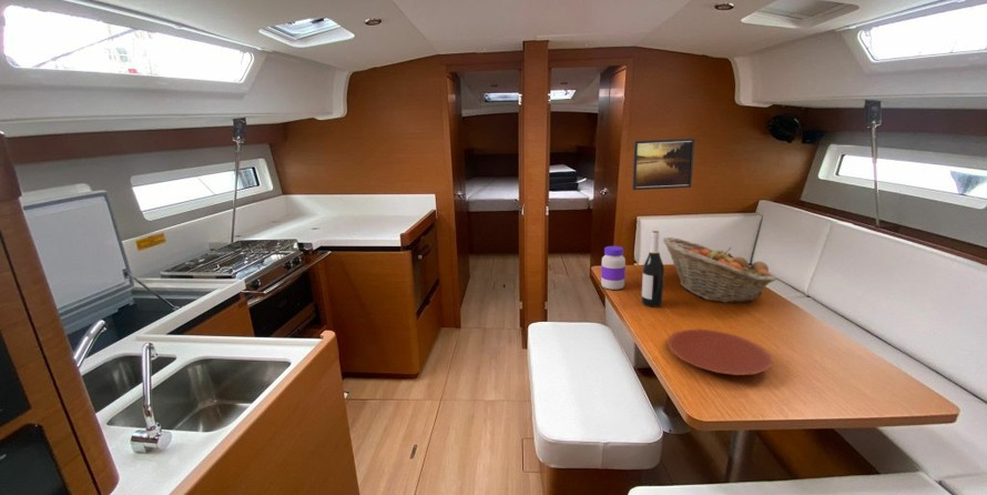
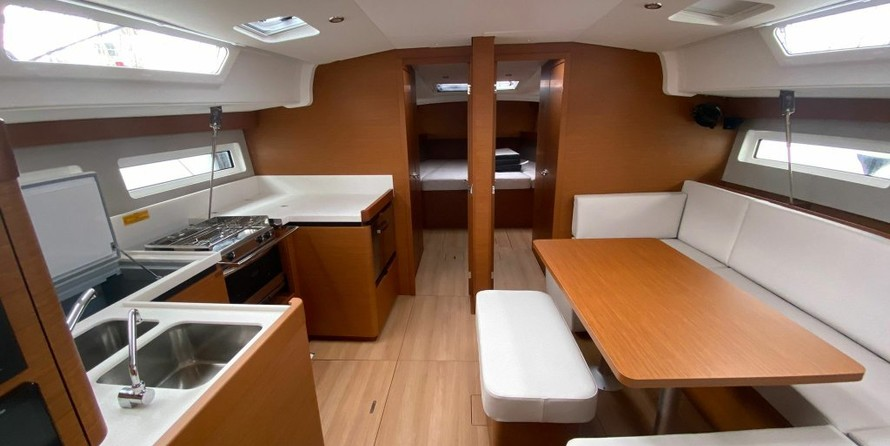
- wine bottle [640,230,665,307]
- jar [600,245,627,291]
- plate [667,329,774,376]
- fruit basket [662,236,777,304]
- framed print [631,138,696,191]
